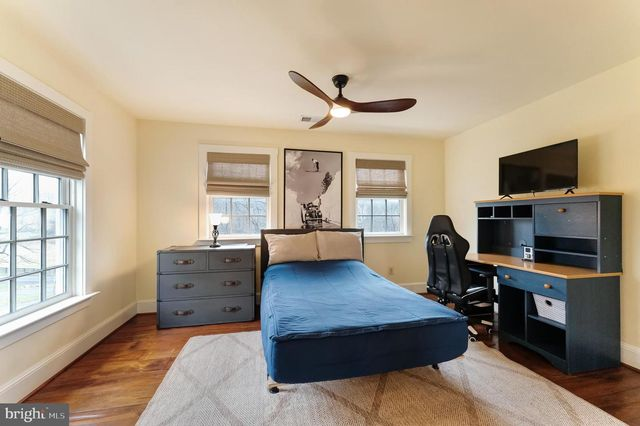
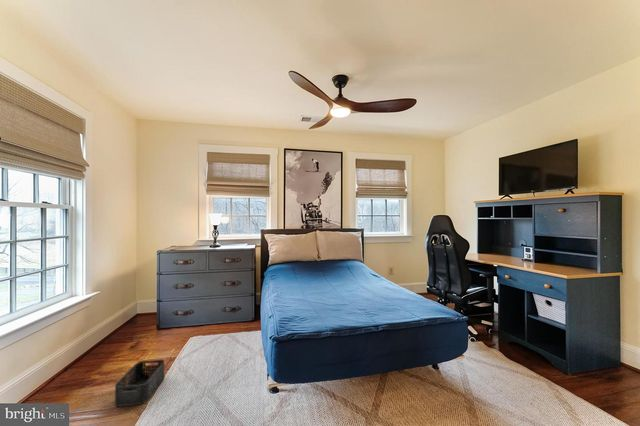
+ storage bin [114,359,165,408]
